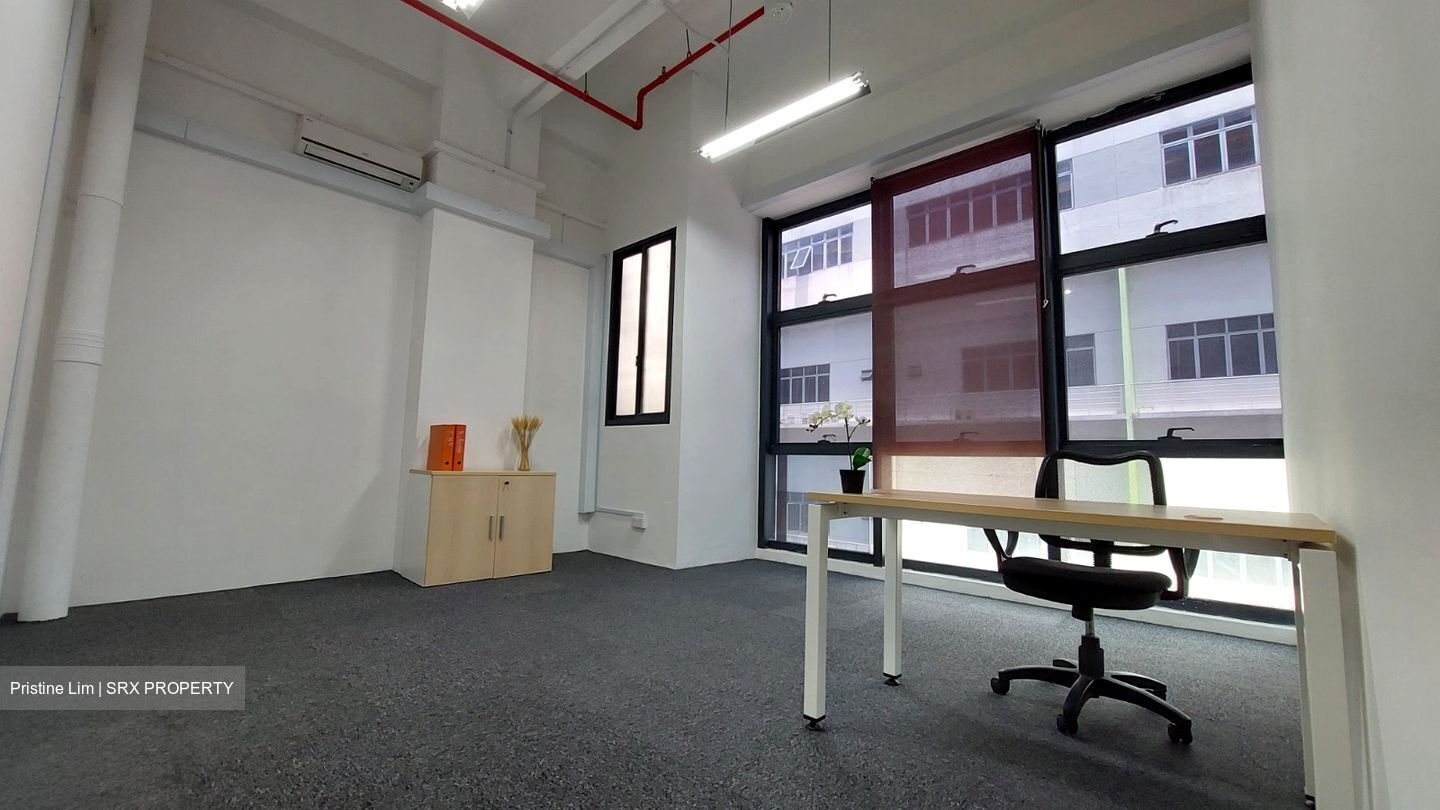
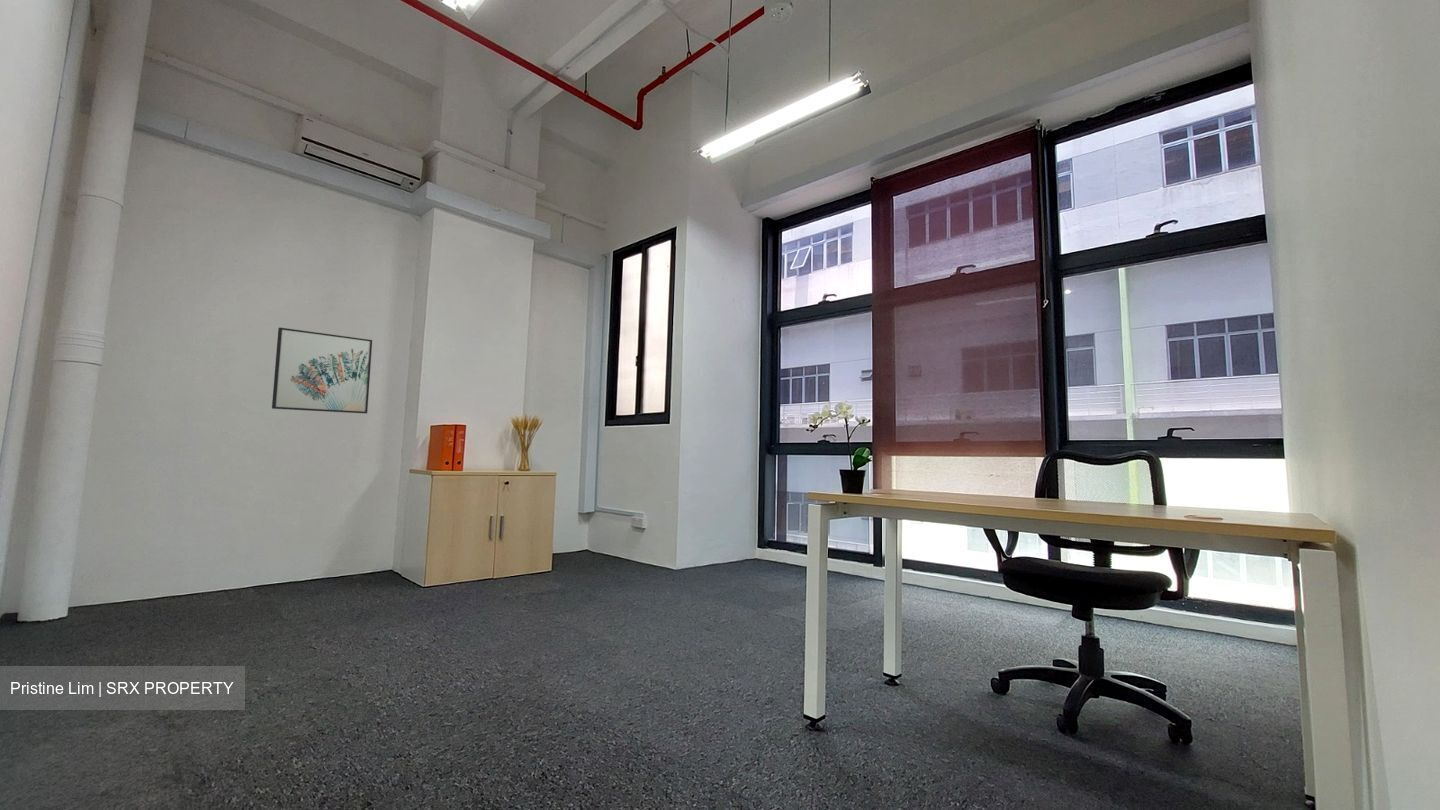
+ wall art [271,326,373,414]
